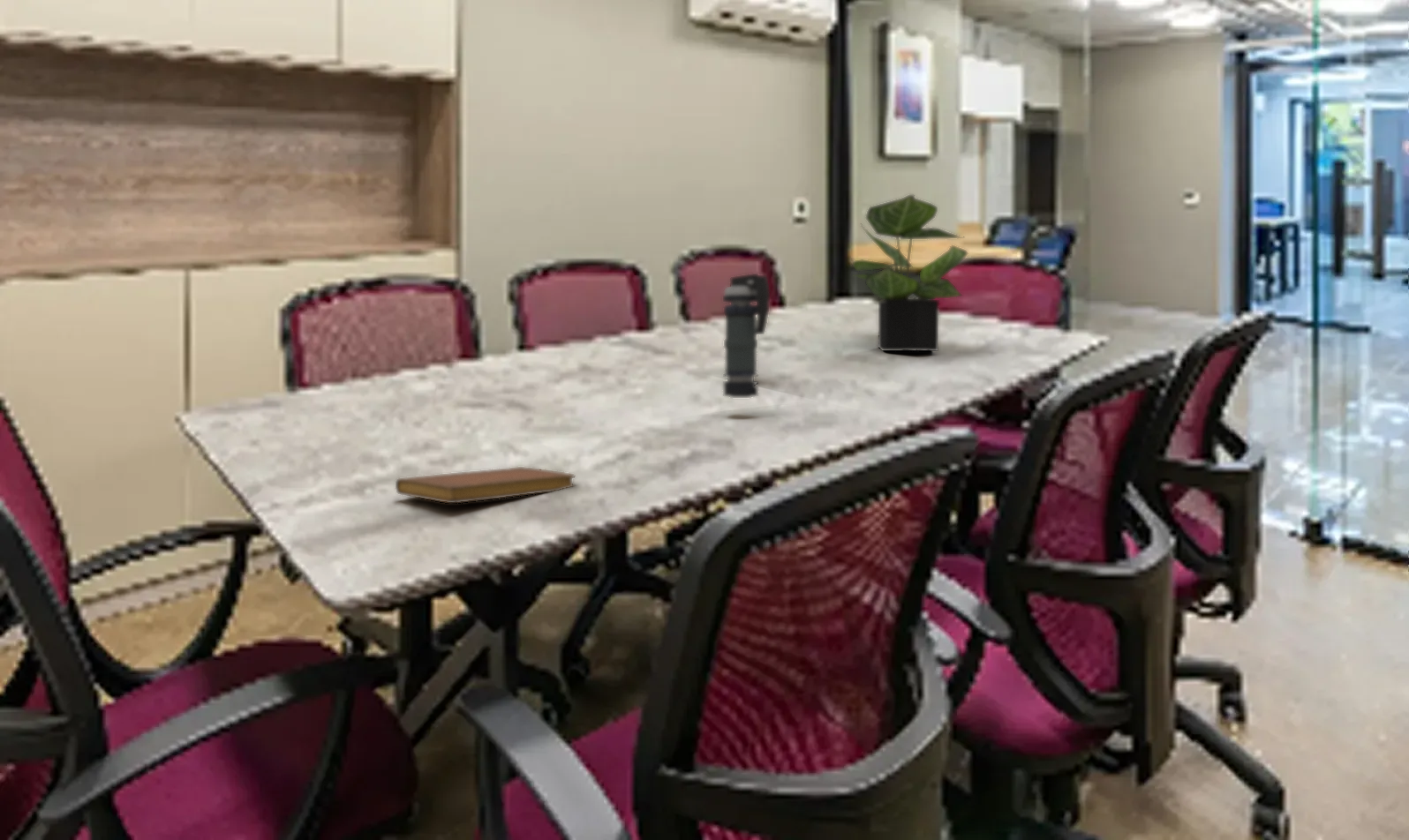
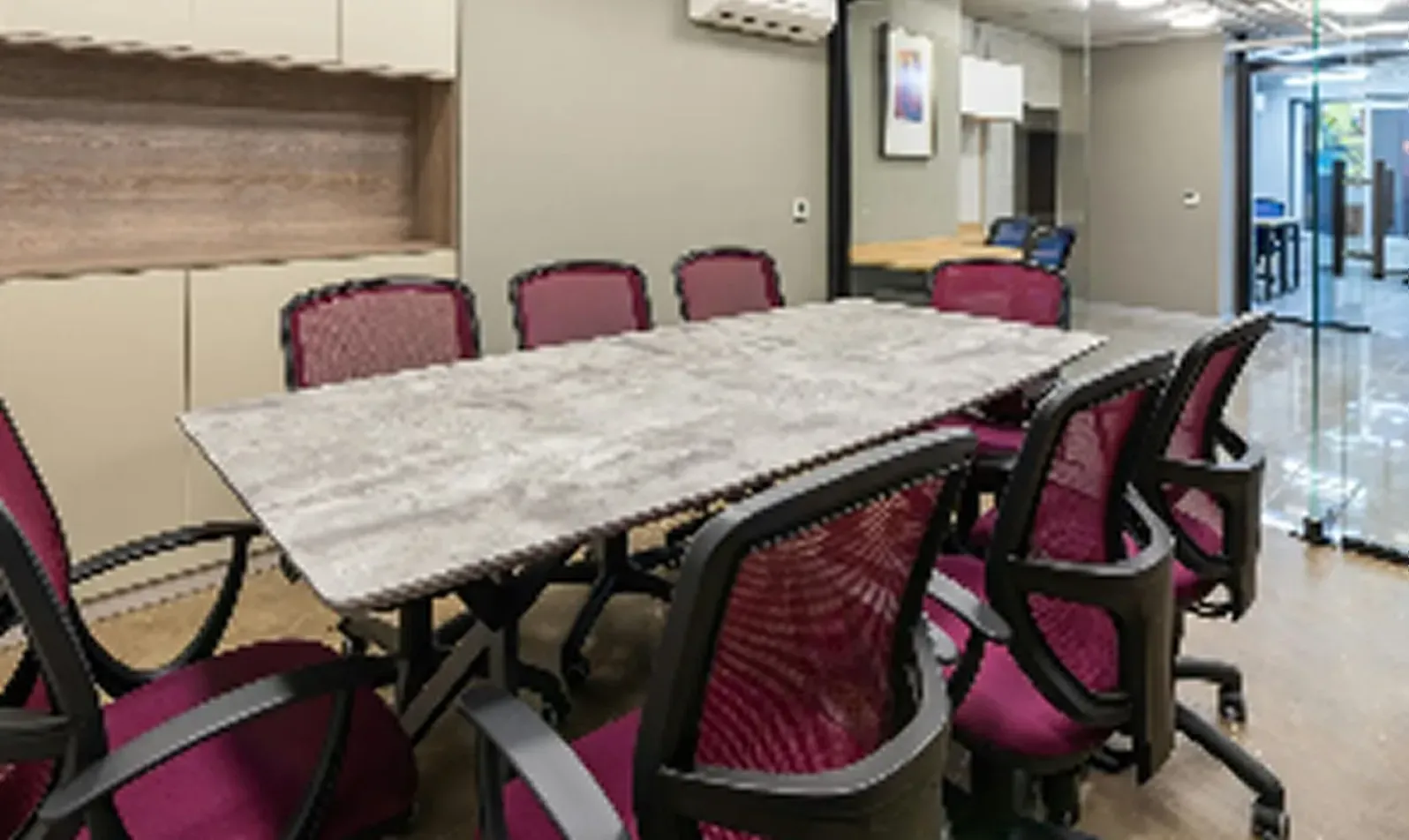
- smoke grenade [722,273,771,399]
- notebook [395,466,576,504]
- potted plant [848,194,968,352]
